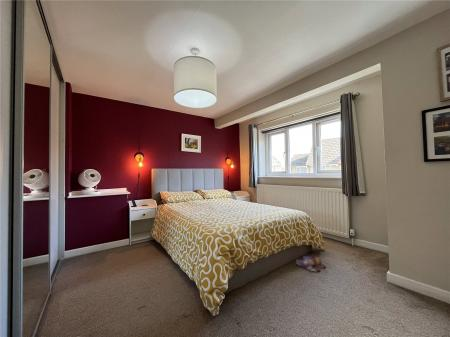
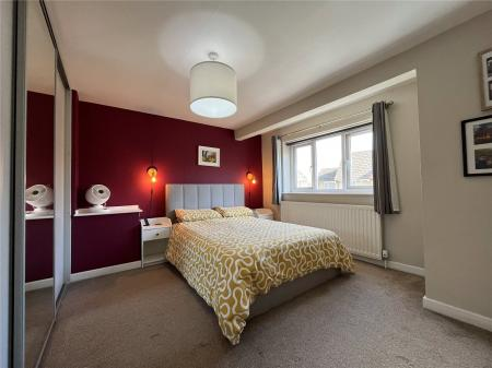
- slippers [295,255,326,273]
